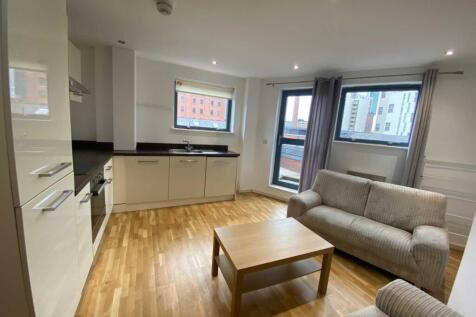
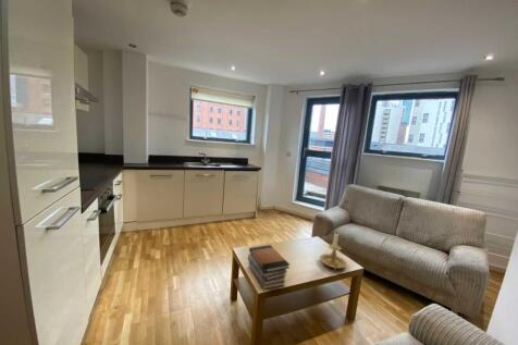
+ candle holder [319,233,348,271]
+ book stack [247,244,292,291]
